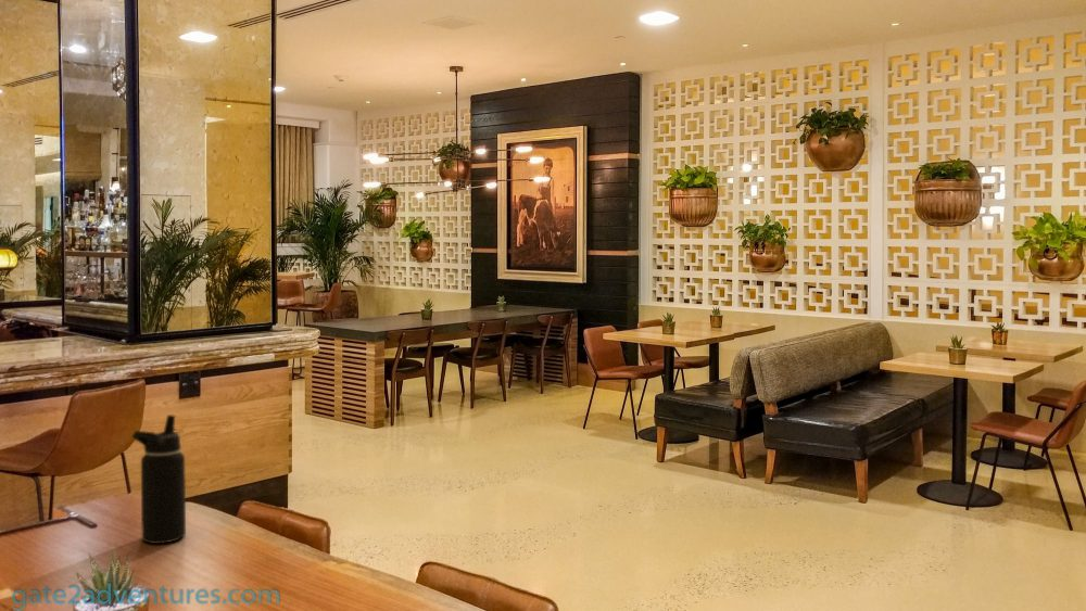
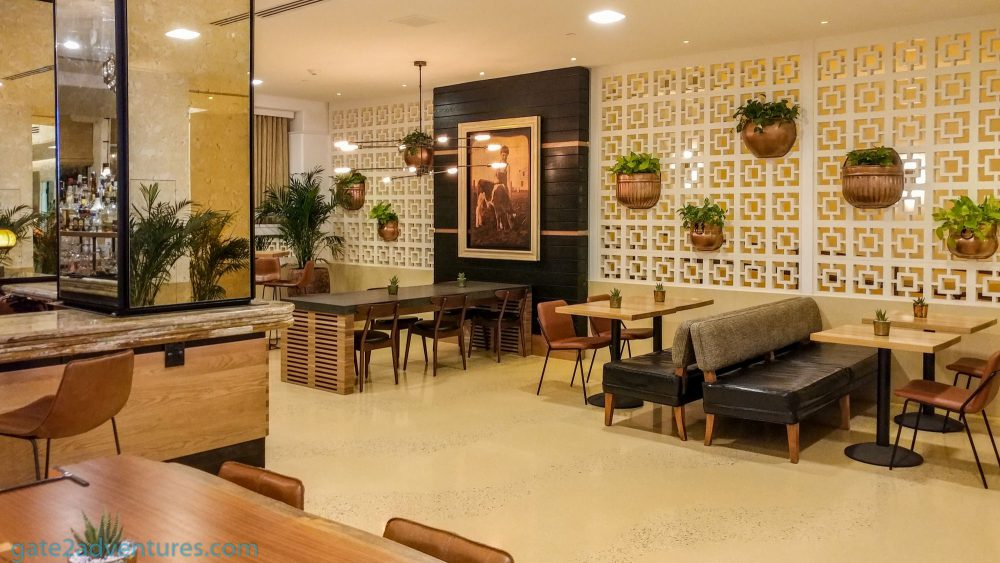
- water bottle [130,413,187,545]
